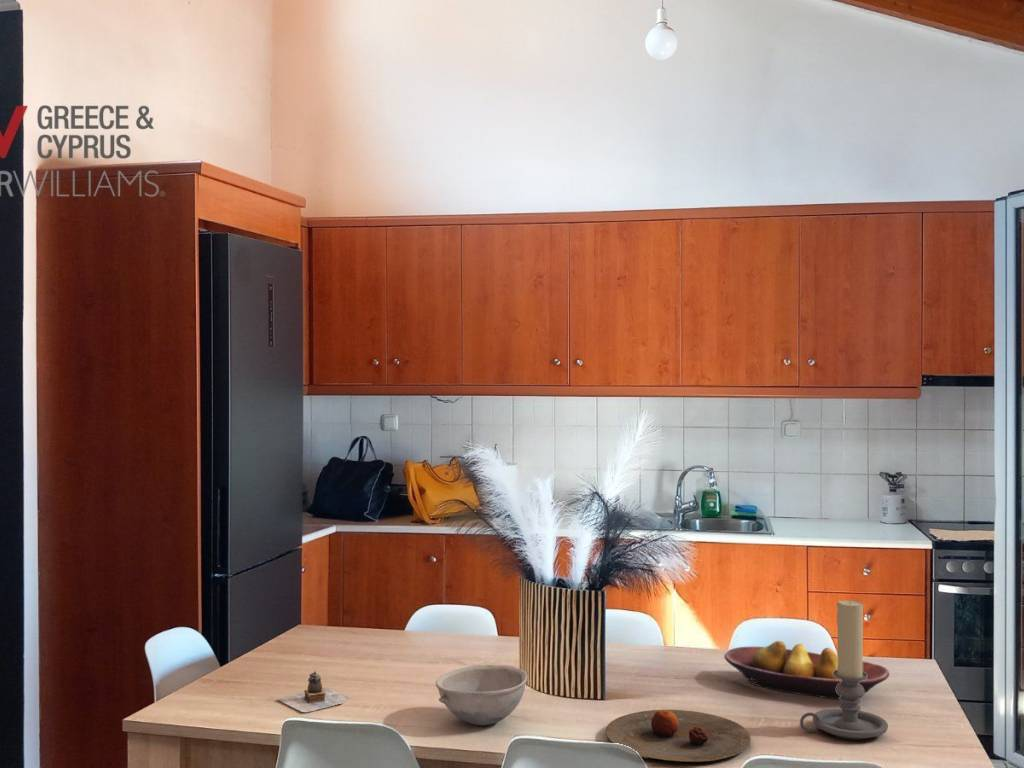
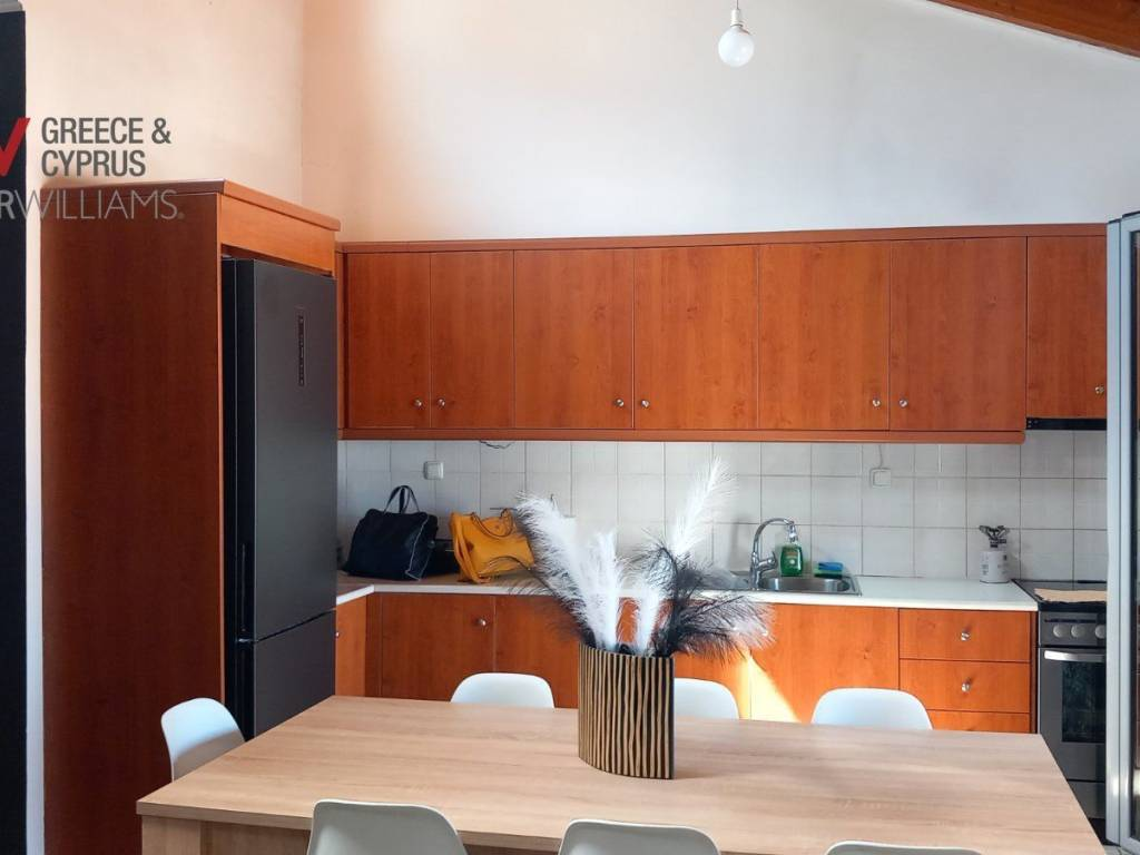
- teapot [276,670,350,713]
- bowl [435,664,528,726]
- plate [605,709,752,763]
- candle holder [799,599,889,741]
- fruit bowl [723,640,890,700]
